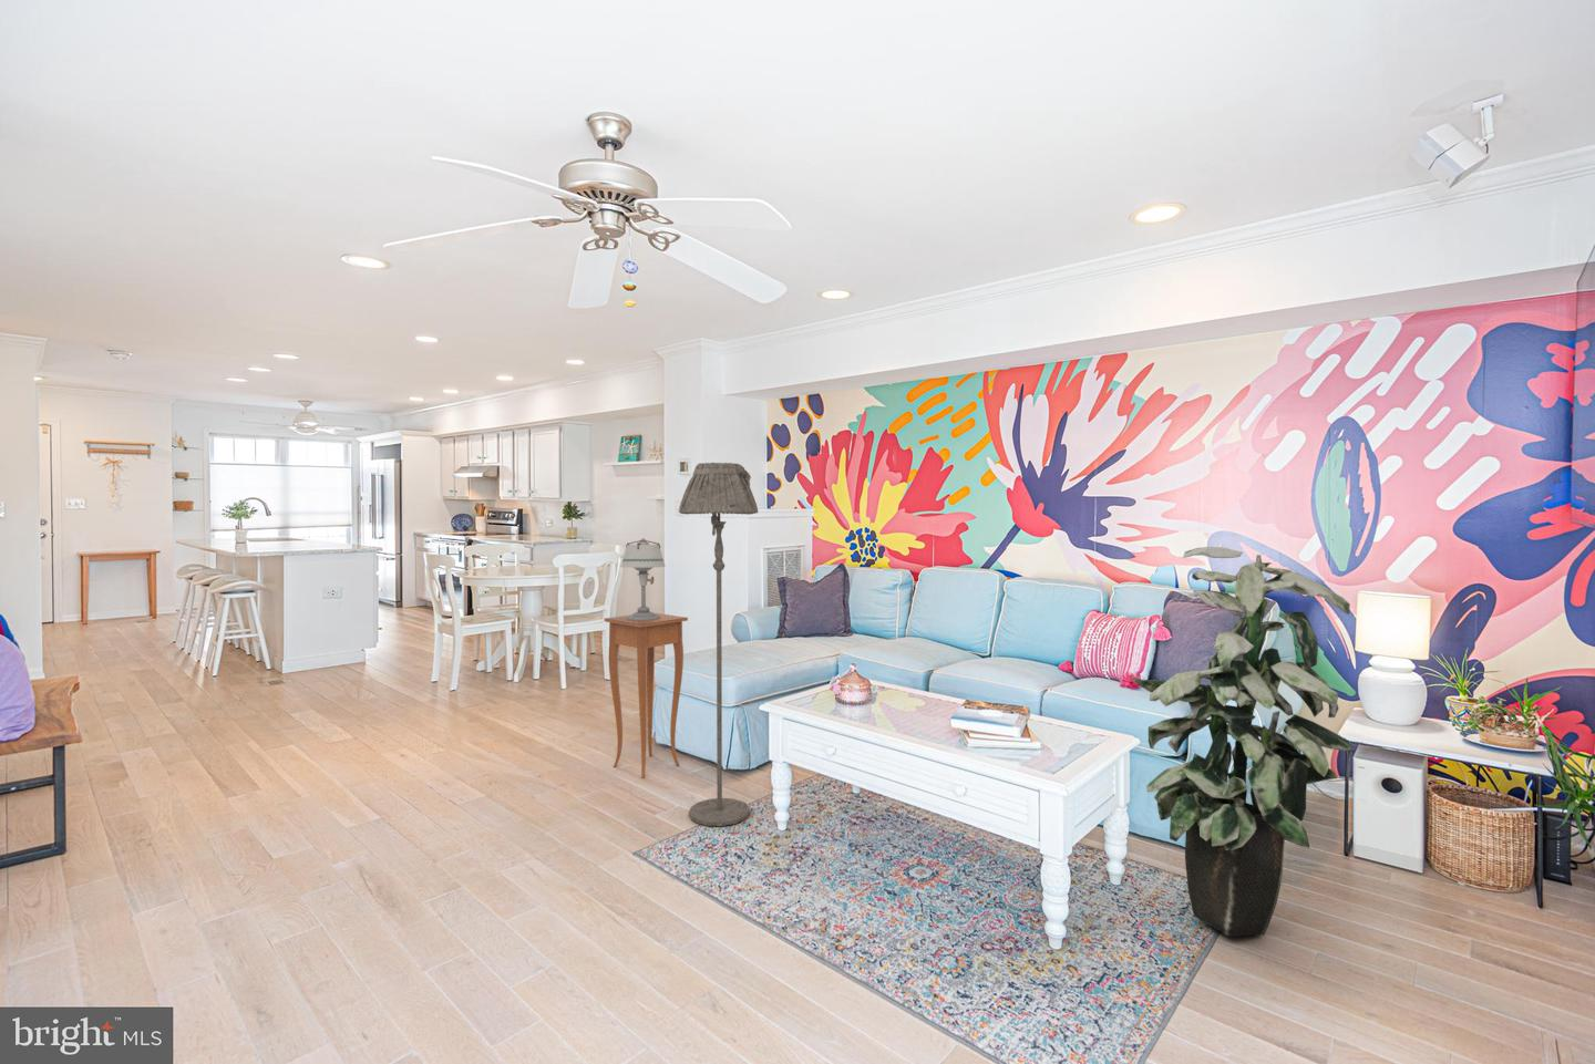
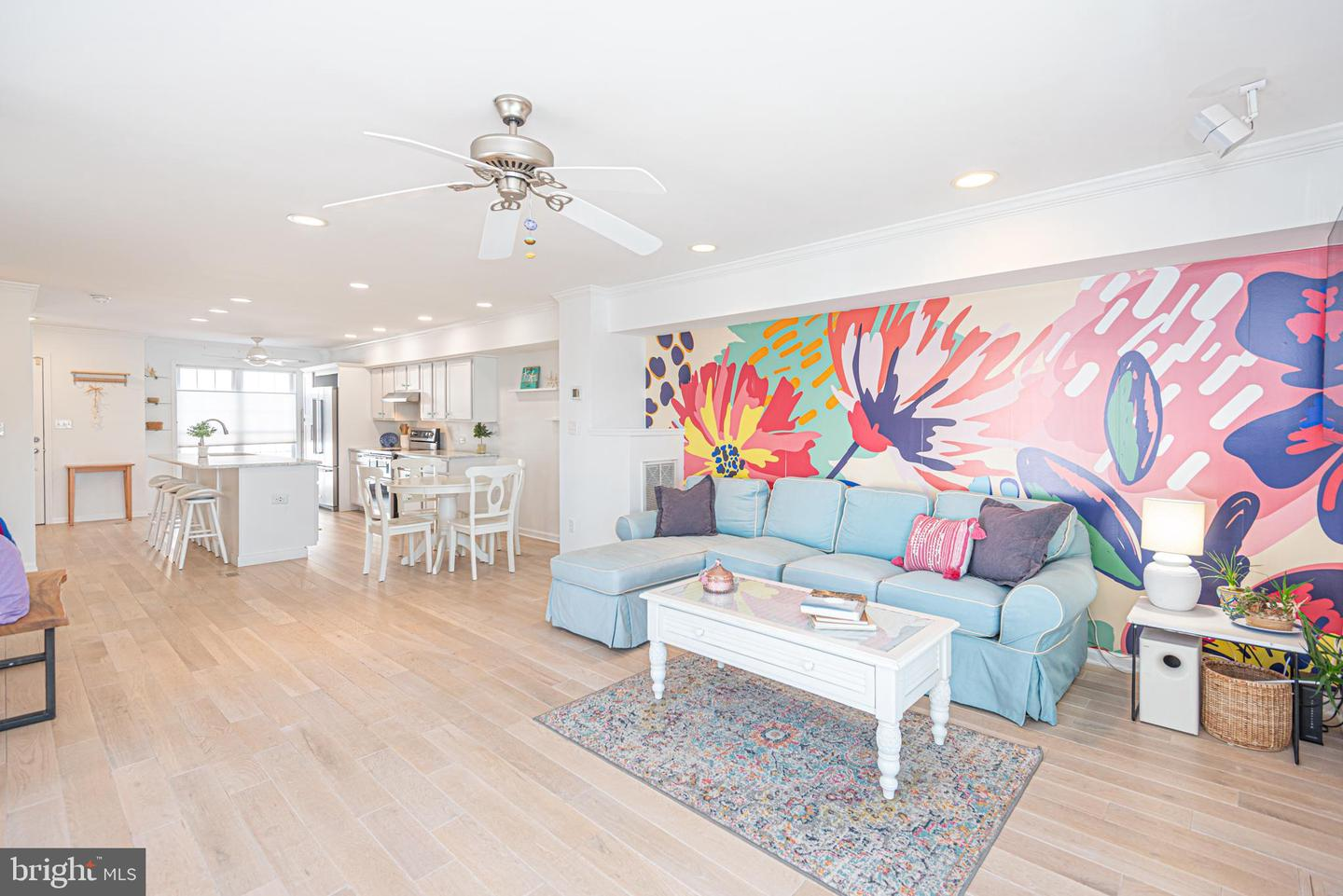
- side table [603,613,689,778]
- floor lamp [678,462,759,826]
- indoor plant [1129,546,1356,938]
- table lamp [619,537,666,620]
